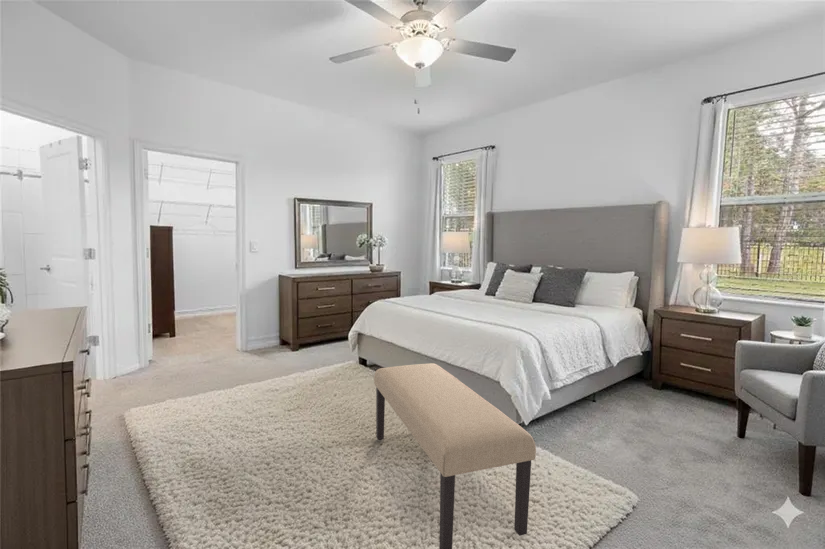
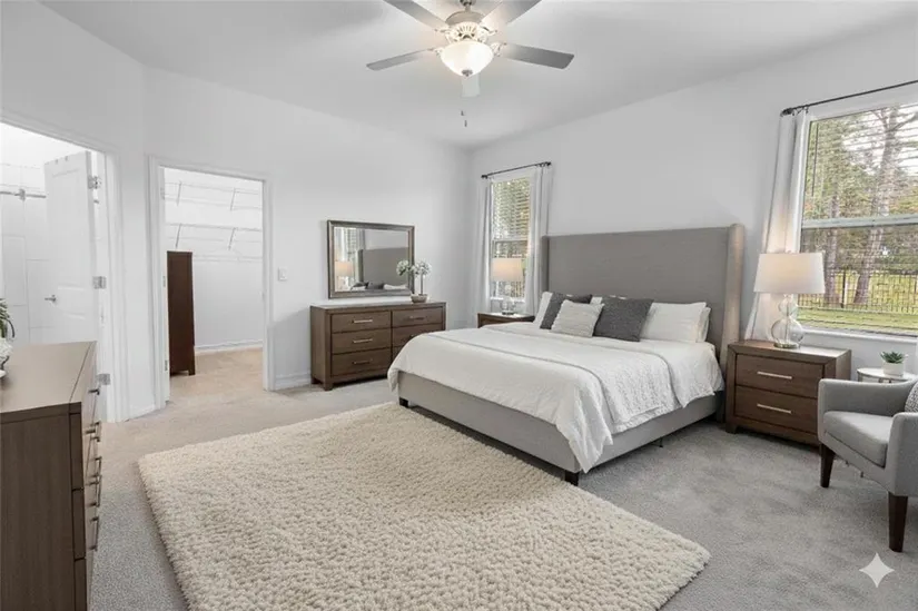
- bench [373,362,537,549]
